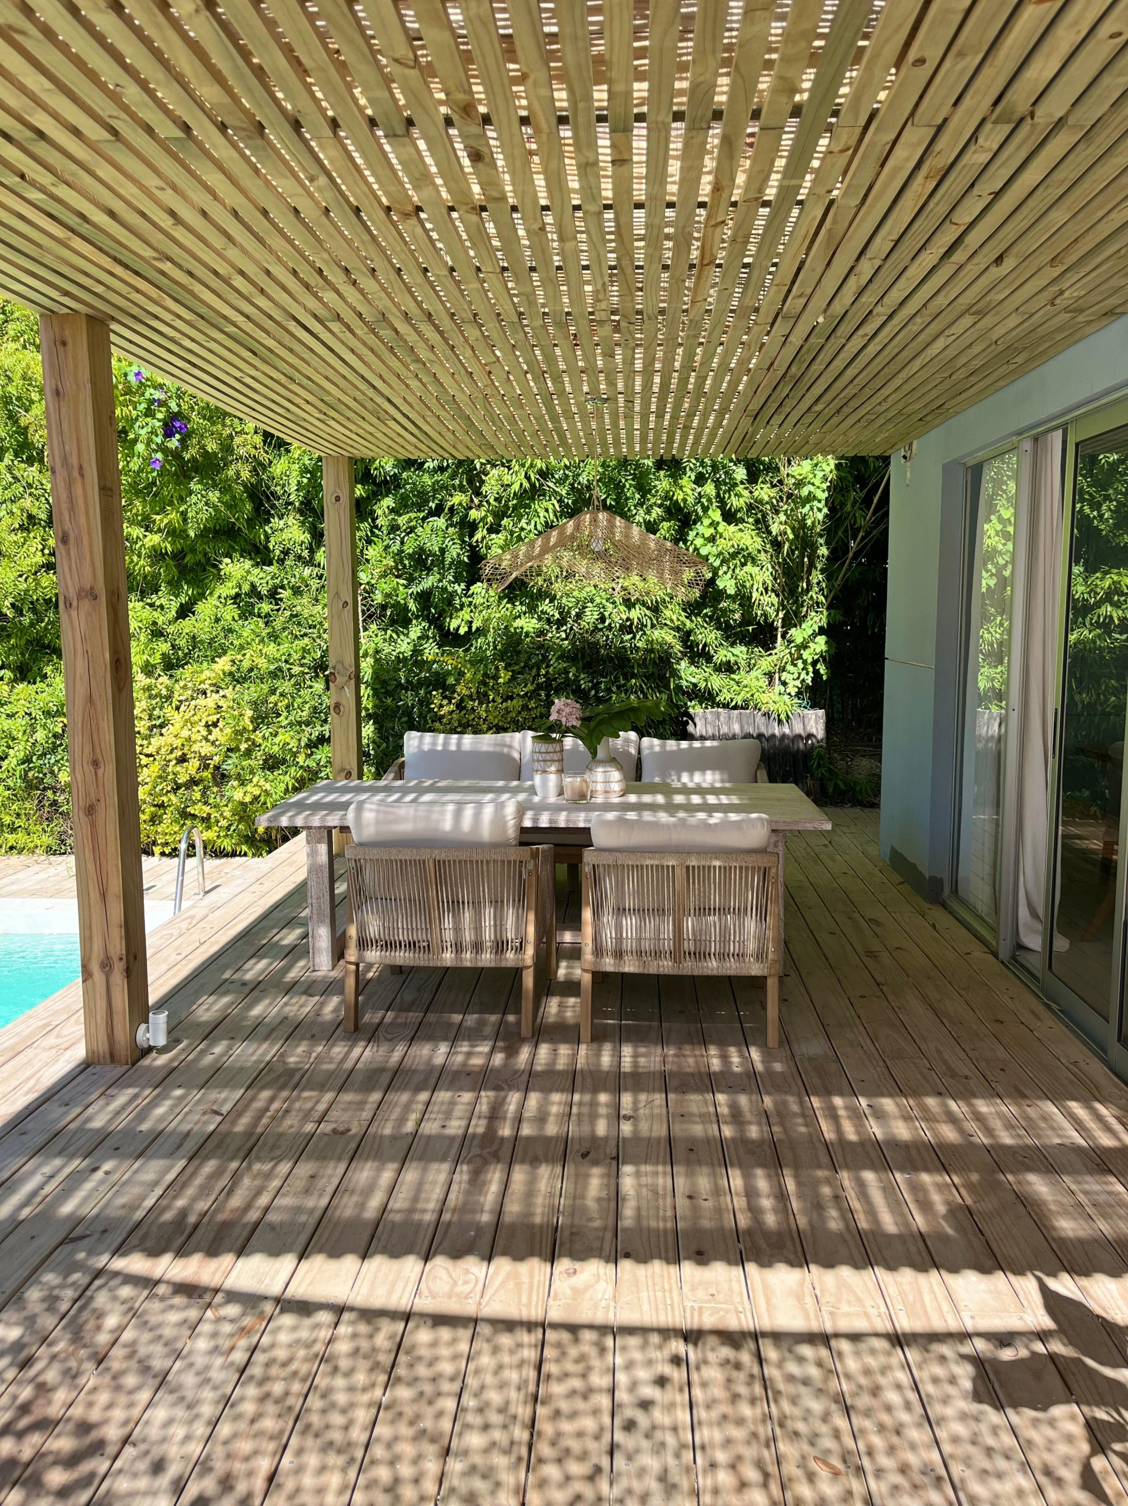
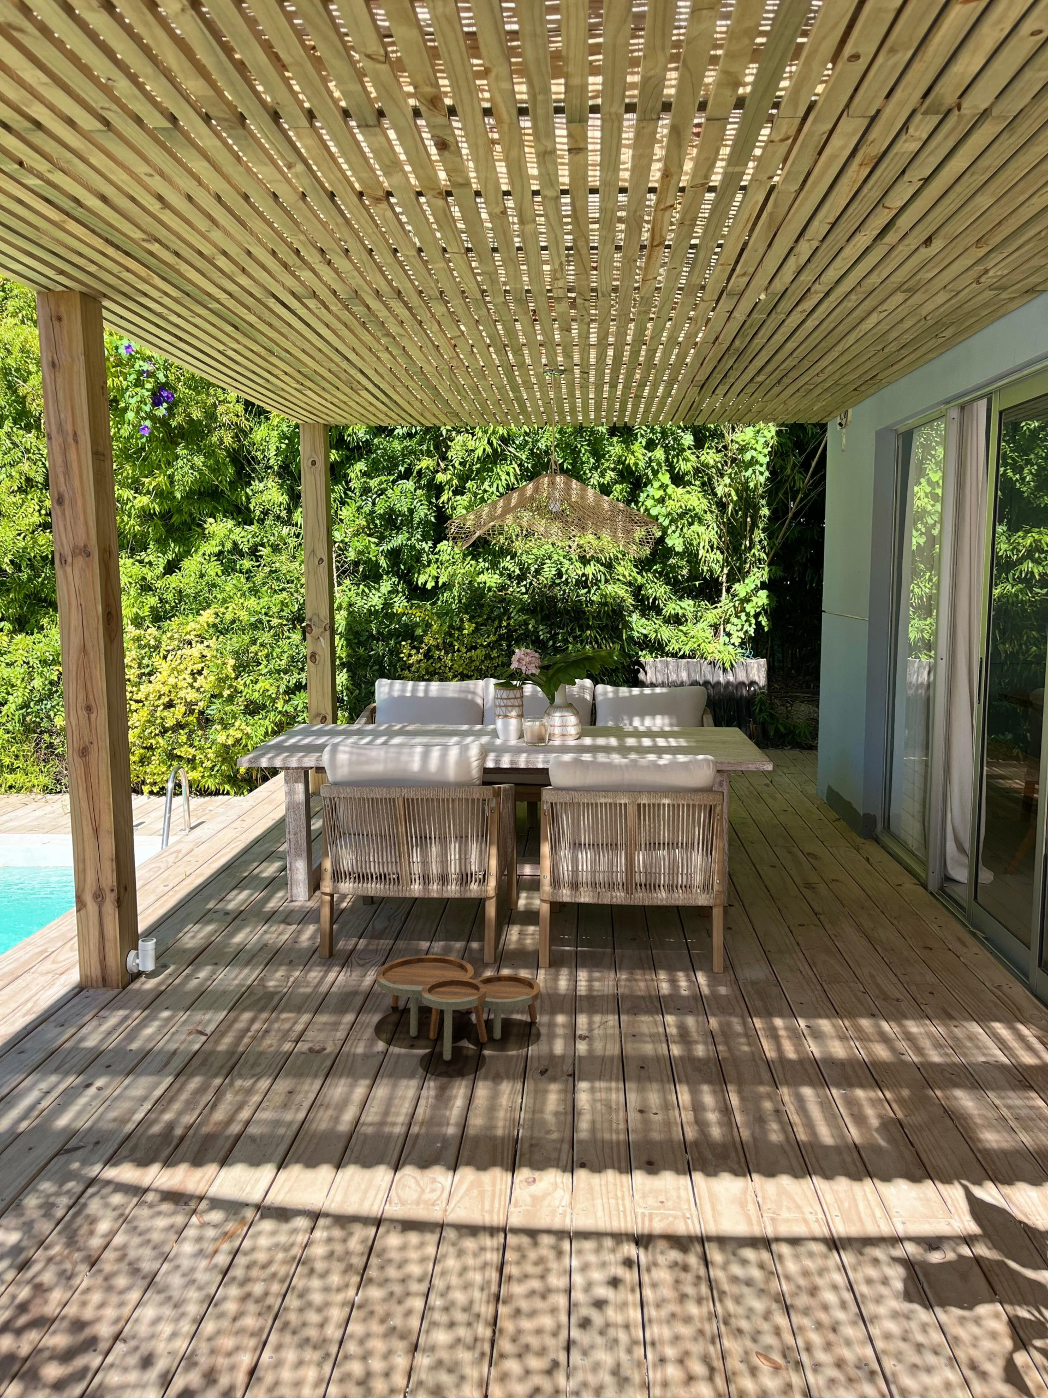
+ nesting tables [375,955,541,1061]
